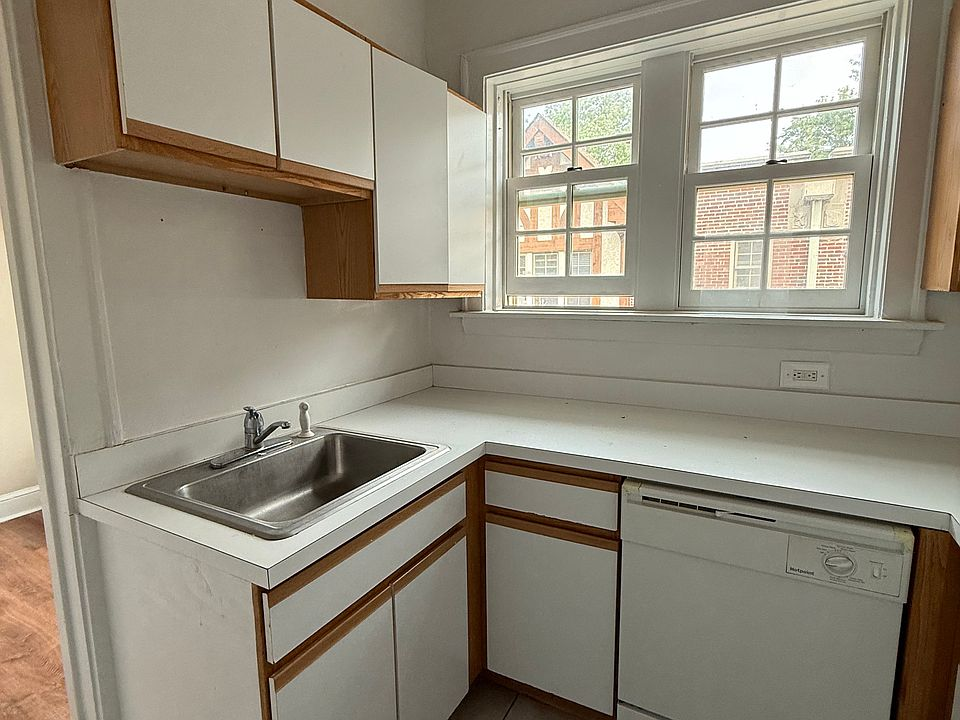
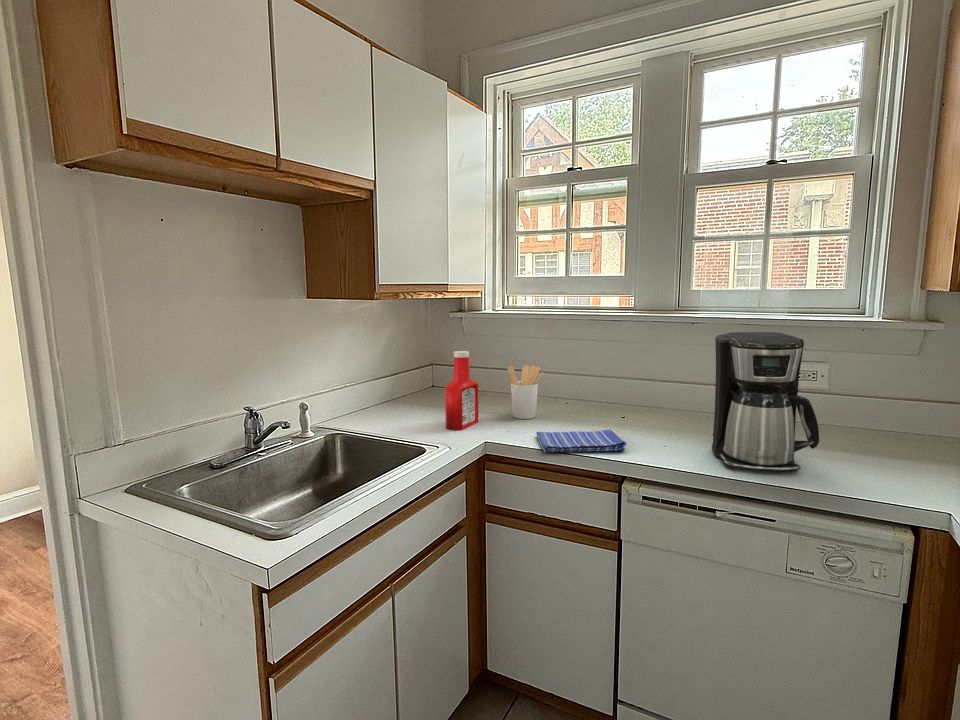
+ soap bottle [444,350,480,431]
+ coffee maker [711,331,820,473]
+ dish towel [535,429,627,453]
+ utensil holder [507,364,544,420]
